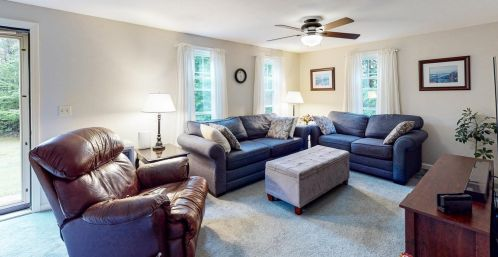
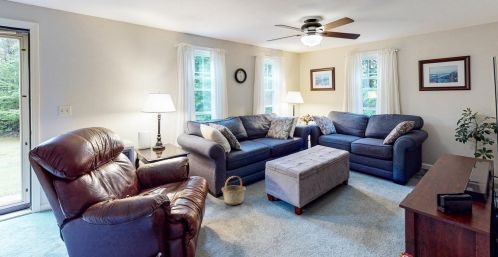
+ basket [221,175,247,206]
